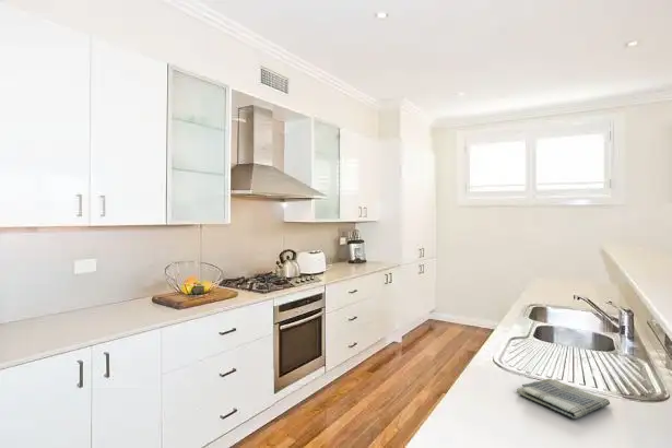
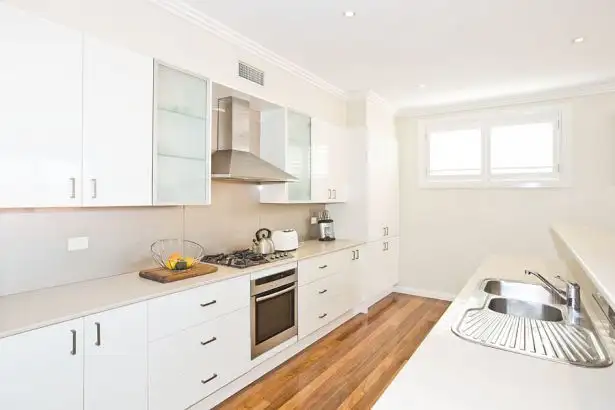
- dish towel [516,378,611,420]
